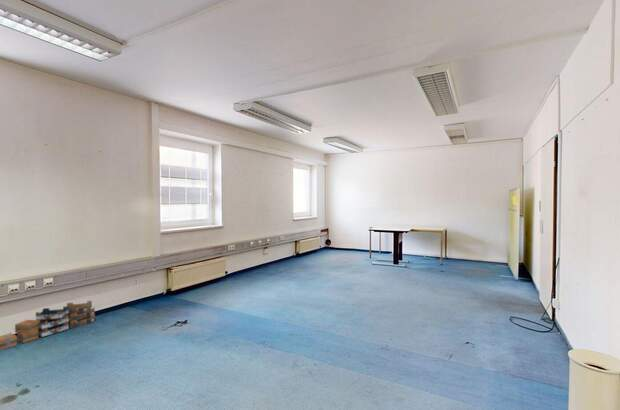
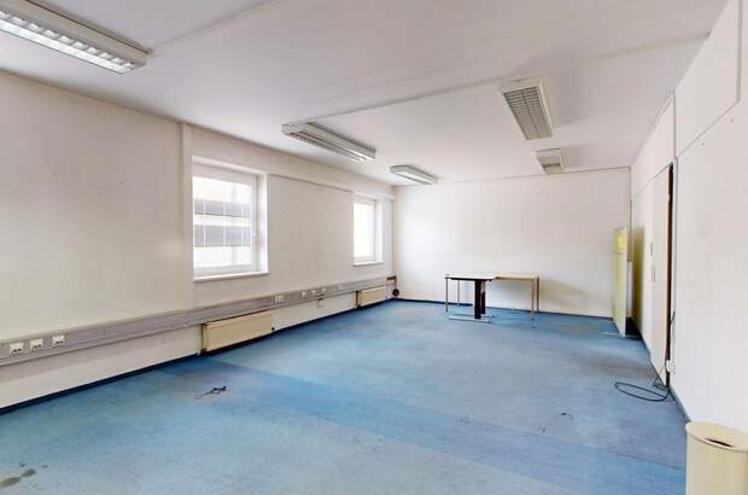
- cardboard boxes [0,300,96,351]
